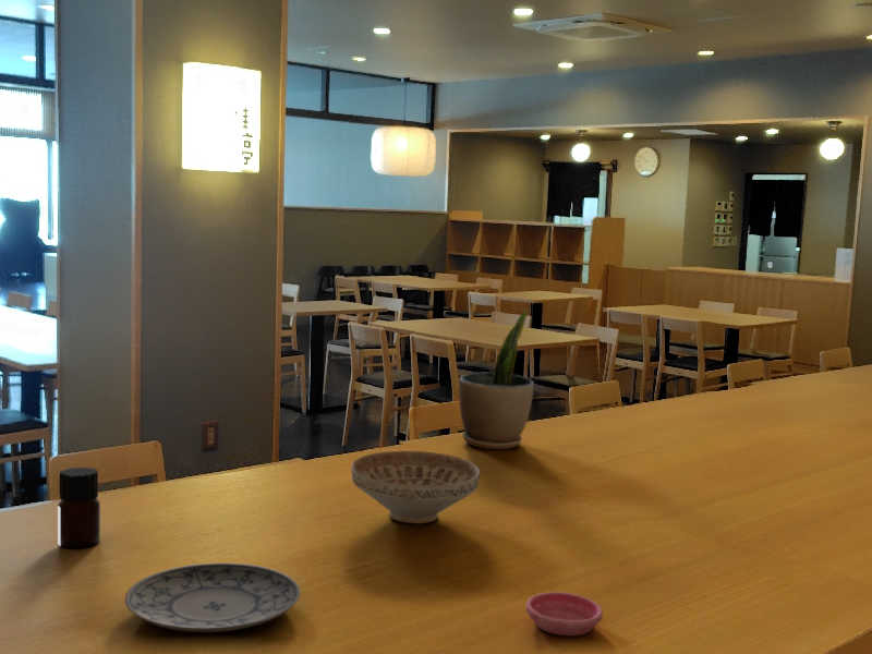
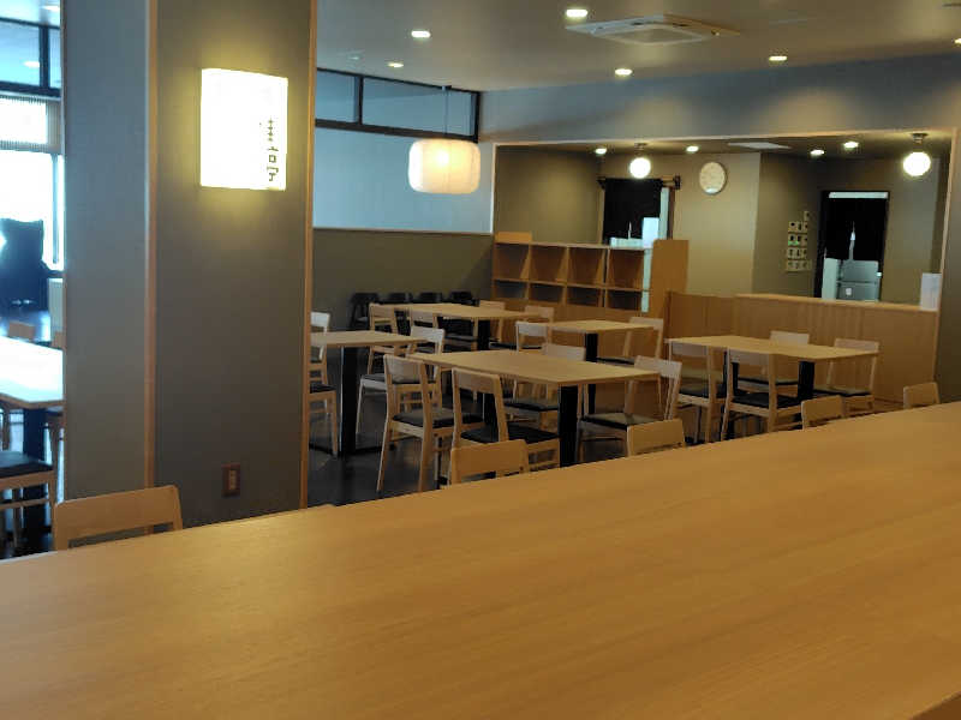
- saucer [525,591,604,637]
- decorative bowl [350,450,481,524]
- bottle [57,467,101,549]
- plate [124,561,302,633]
- potted plant [458,307,535,450]
